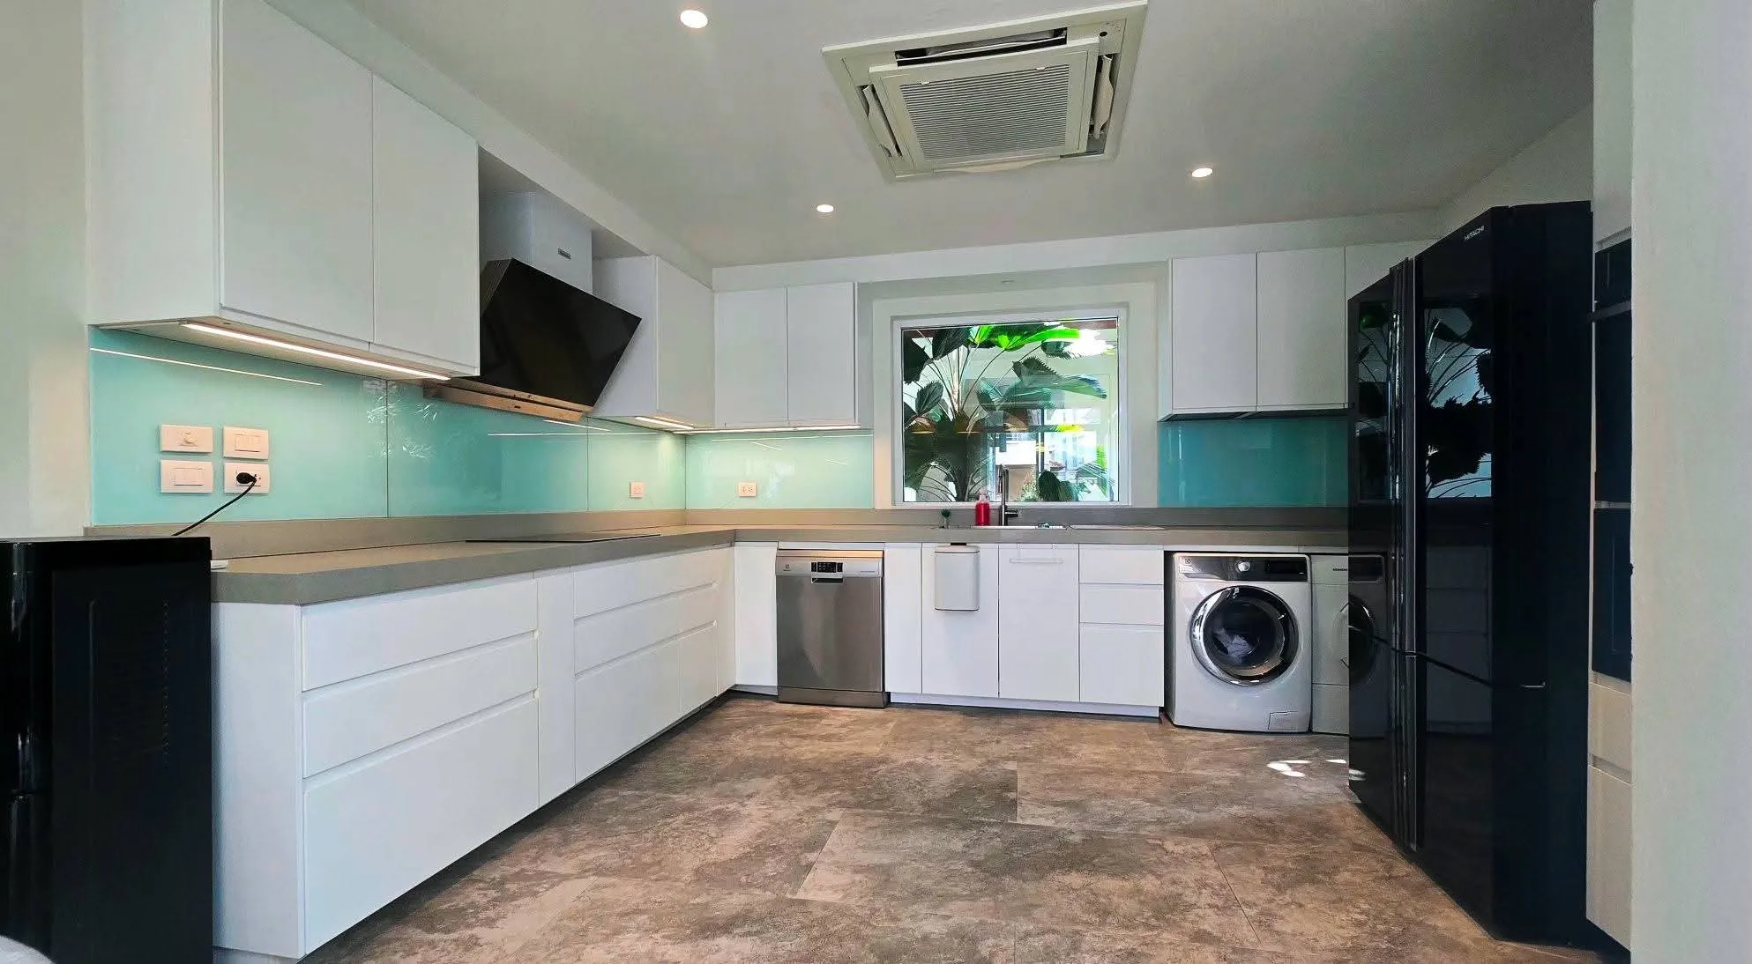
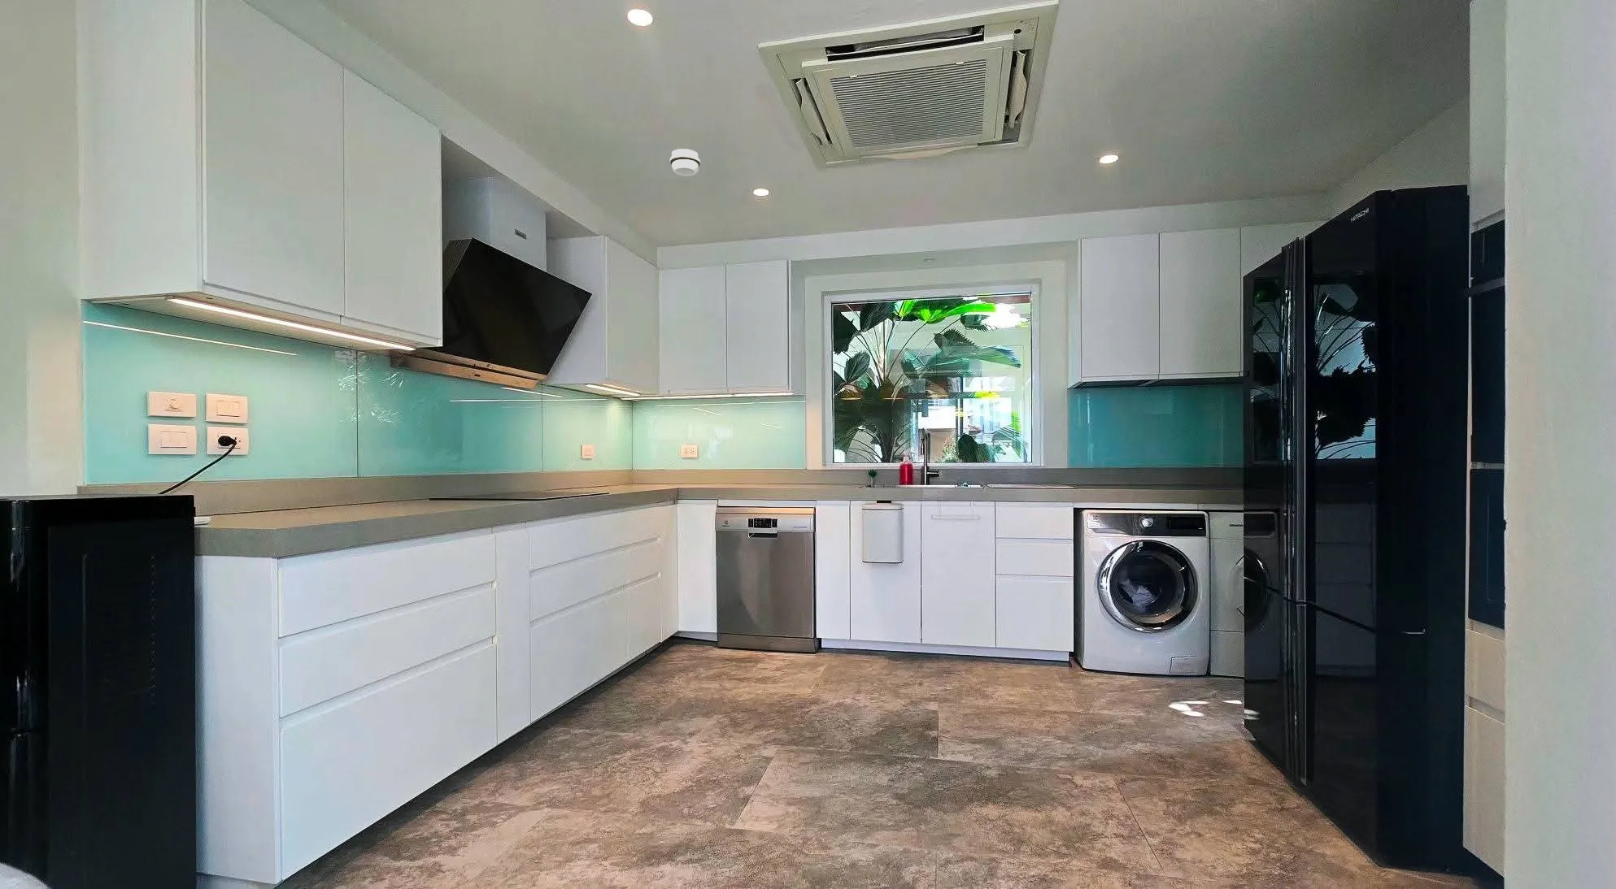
+ smoke detector [669,148,701,177]
